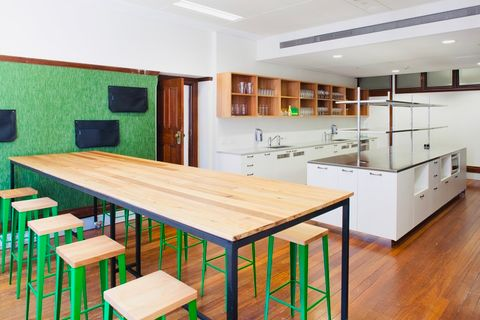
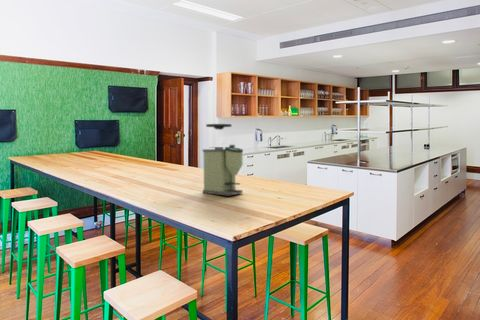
+ coffee grinder [202,123,244,197]
